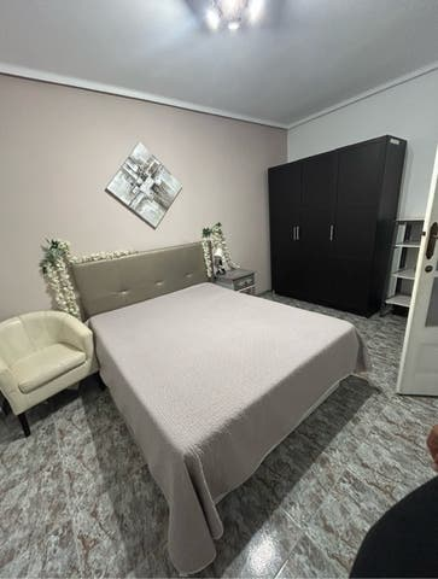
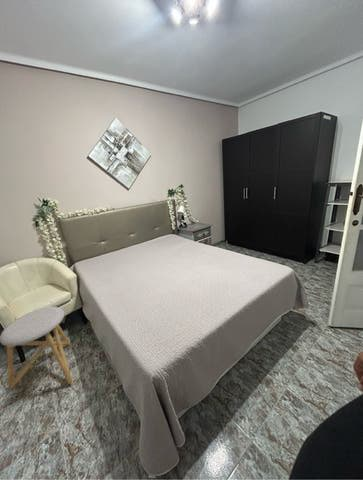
+ stool [0,306,73,390]
